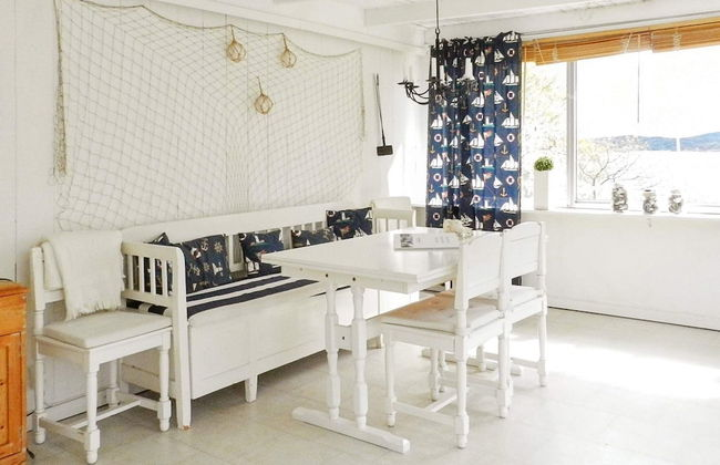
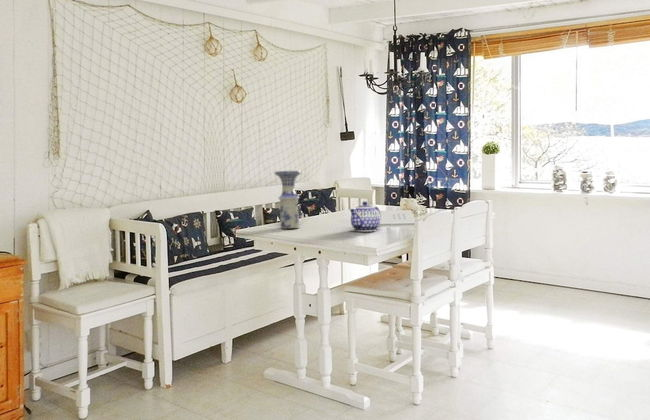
+ vase [274,170,302,229]
+ teapot [348,201,382,232]
